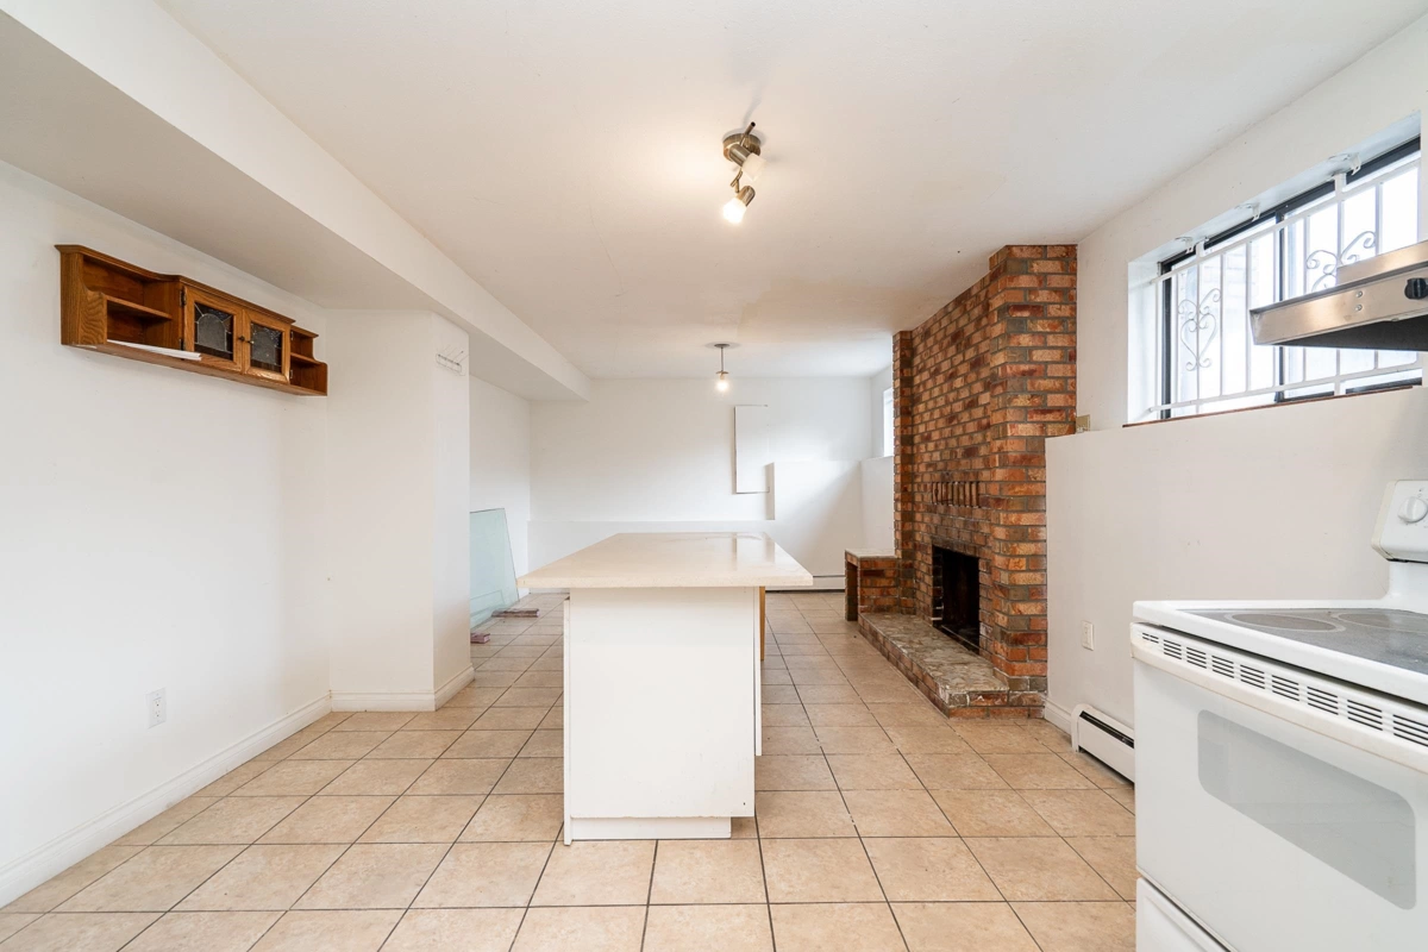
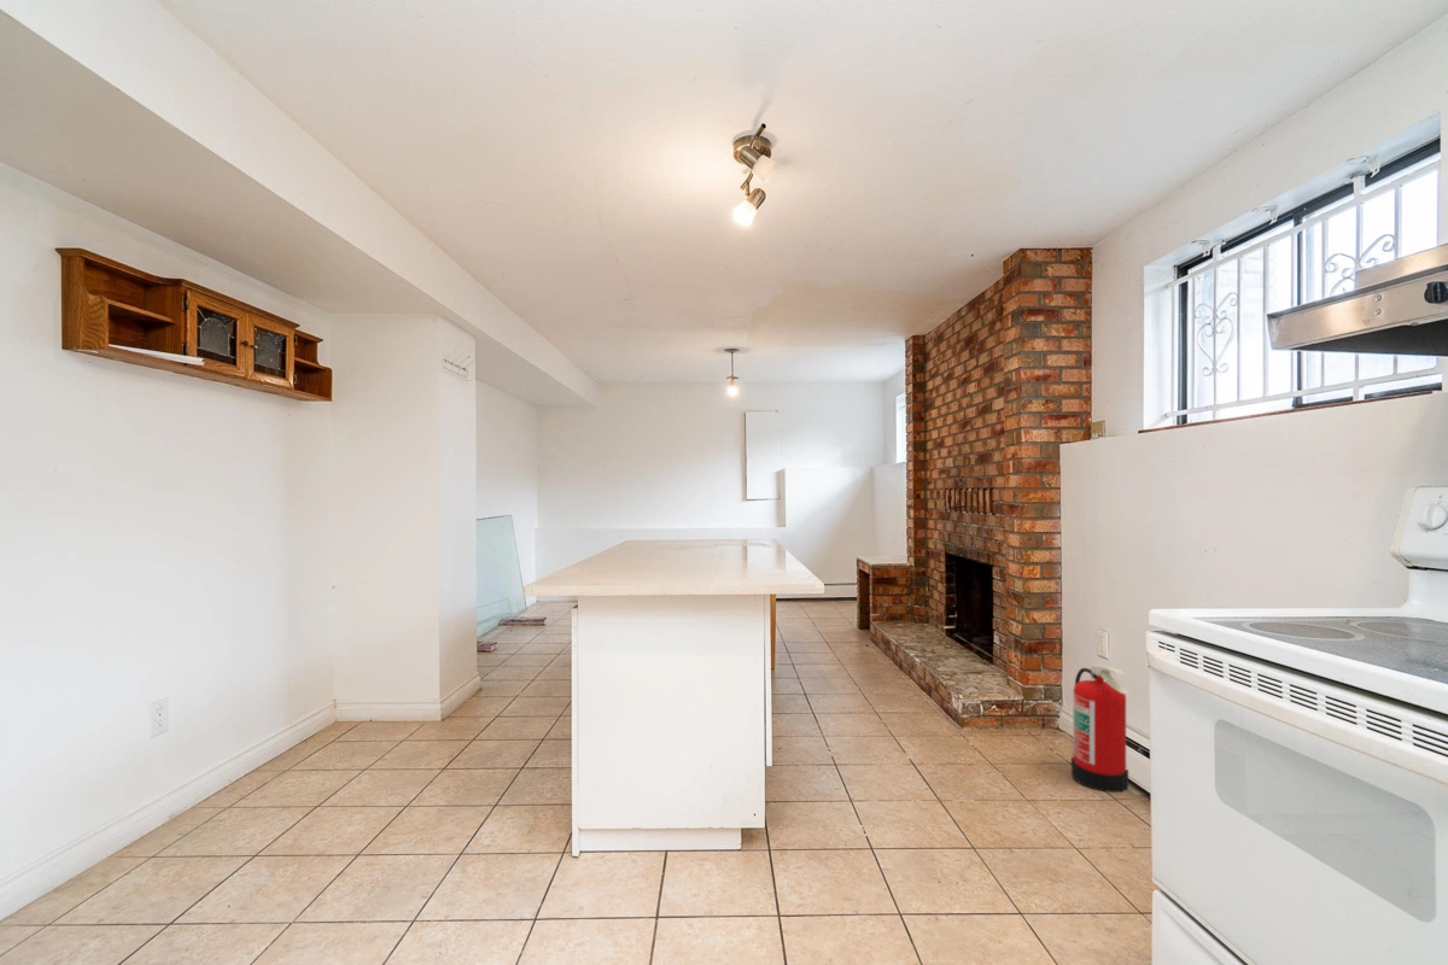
+ fire extinguisher [1070,665,1131,794]
